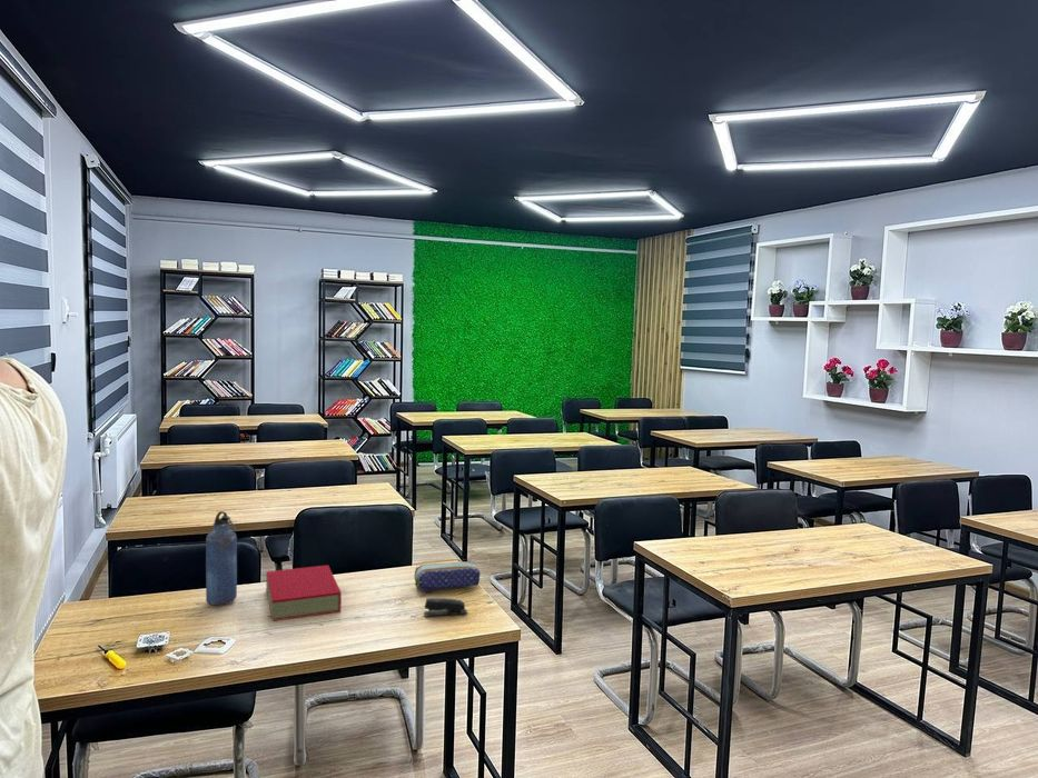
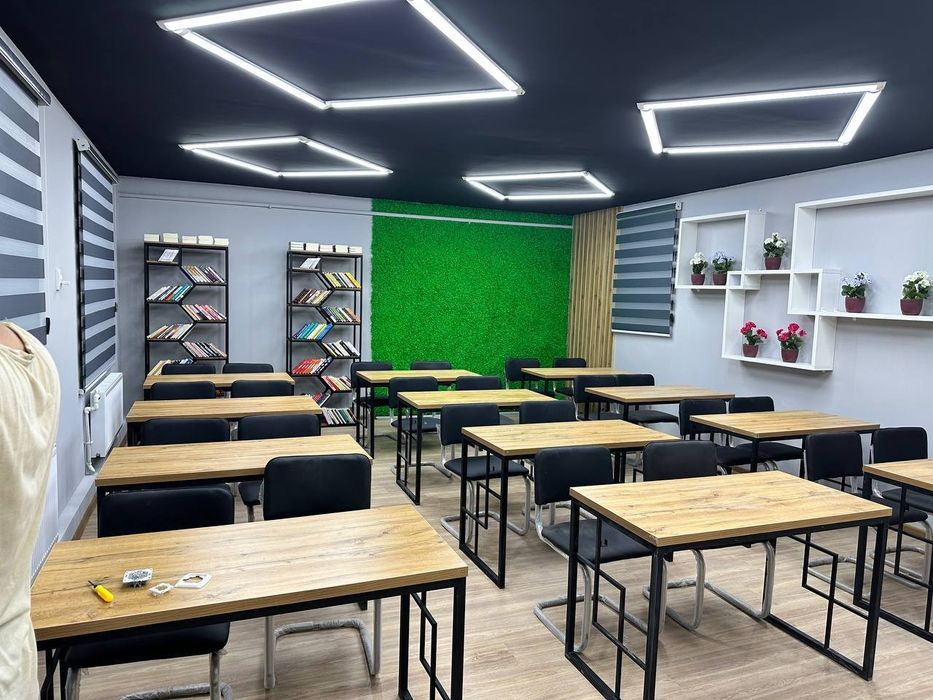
- water bottle [205,510,238,607]
- stapler [423,597,468,618]
- book [265,563,343,622]
- pencil case [413,561,481,591]
